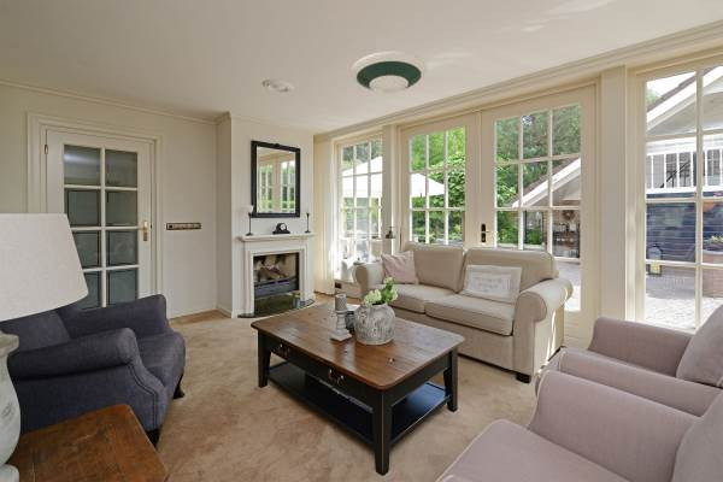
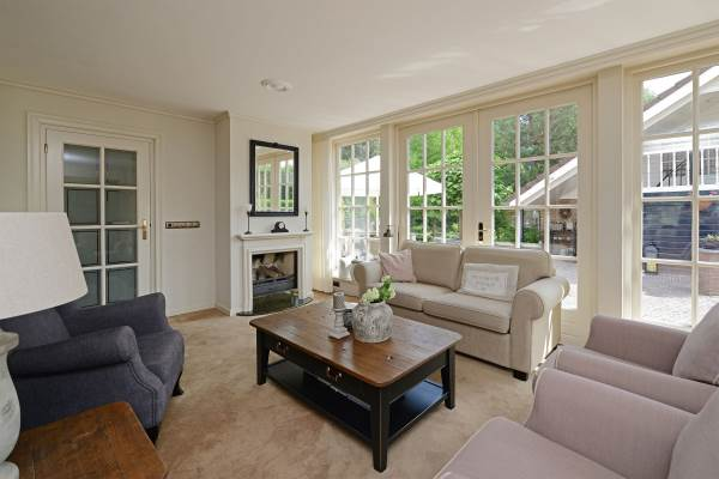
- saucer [349,51,428,95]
